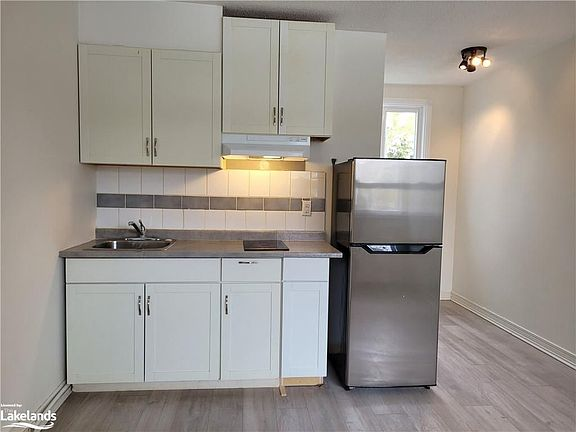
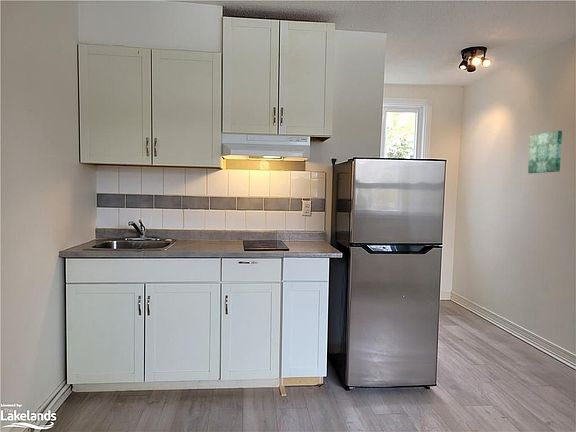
+ wall art [527,130,563,174]
